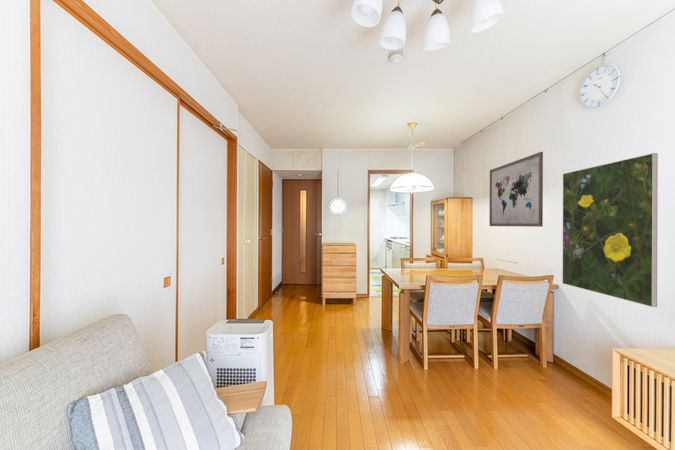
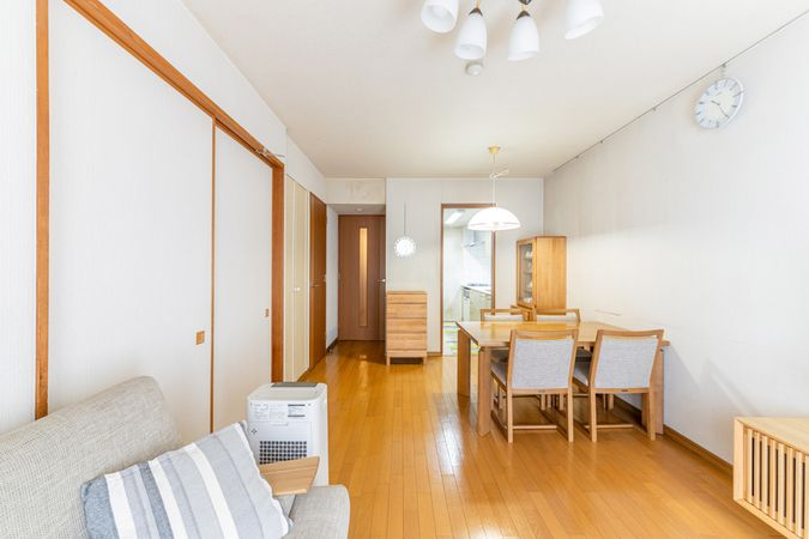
- wall art [489,151,544,228]
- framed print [561,152,659,308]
